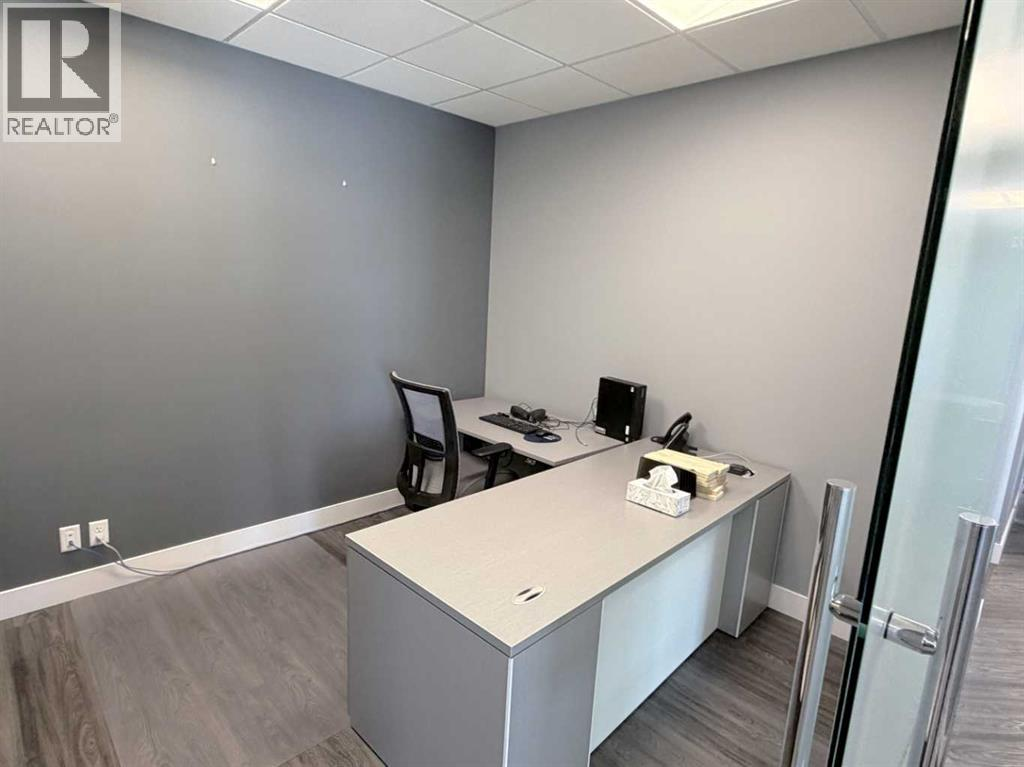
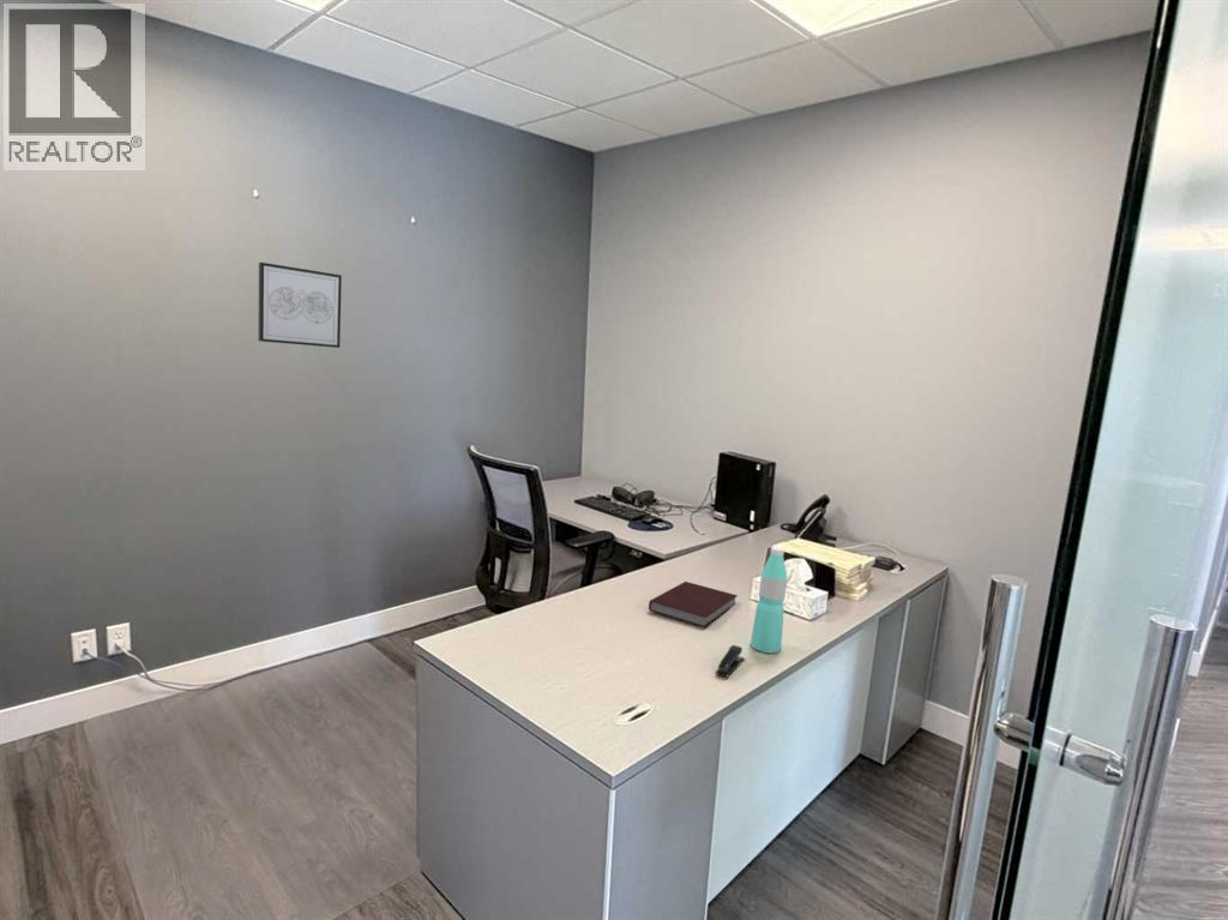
+ water bottle [750,546,789,654]
+ stapler [715,644,746,679]
+ notebook [648,581,739,629]
+ wall art [258,261,343,349]
